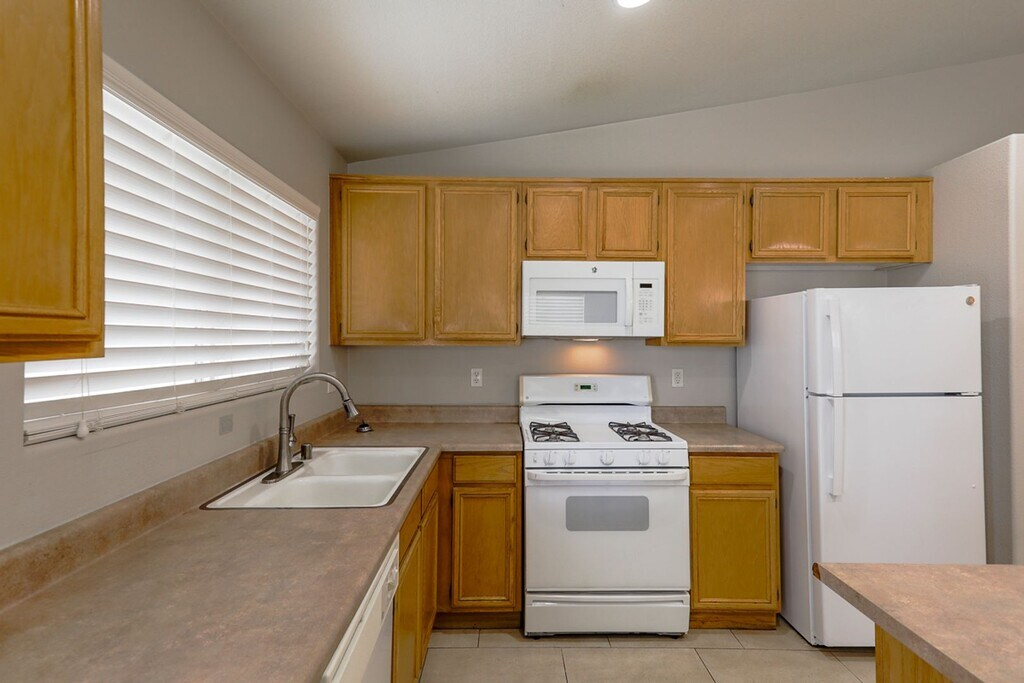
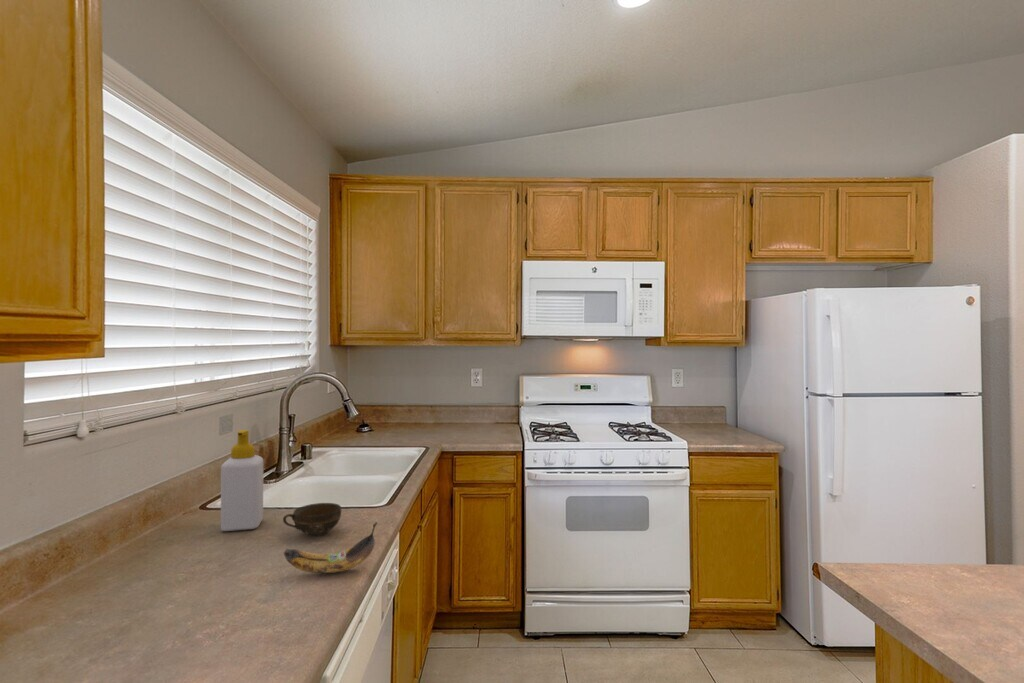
+ soap bottle [220,429,264,532]
+ banana [283,520,379,574]
+ cup [282,502,342,537]
